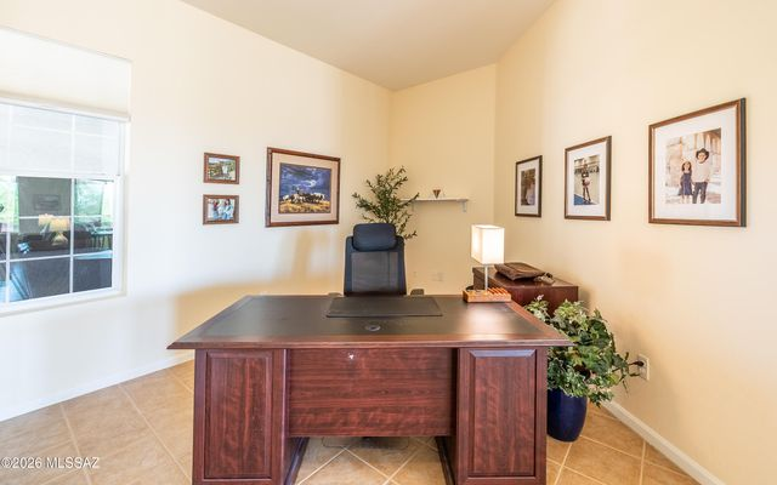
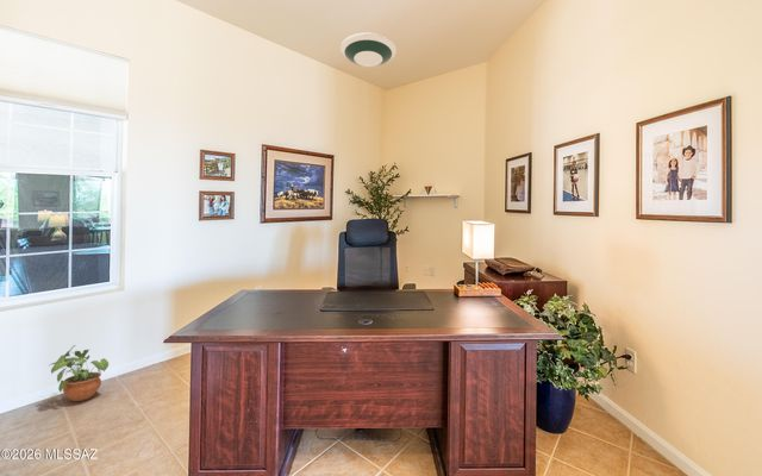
+ potted plant [49,344,110,402]
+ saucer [339,32,398,68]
